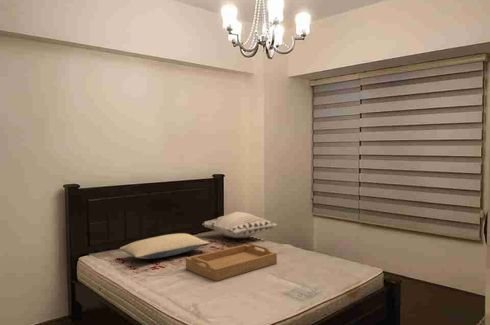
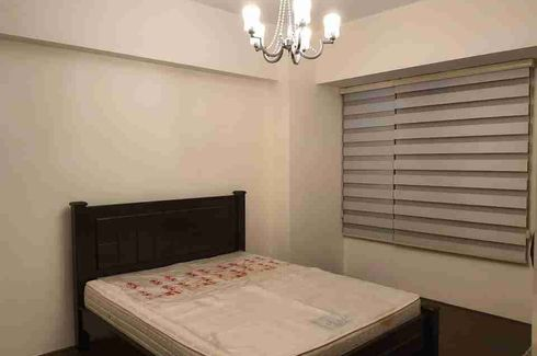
- serving tray [185,243,278,282]
- pillow [119,232,210,260]
- decorative pillow [201,211,279,239]
